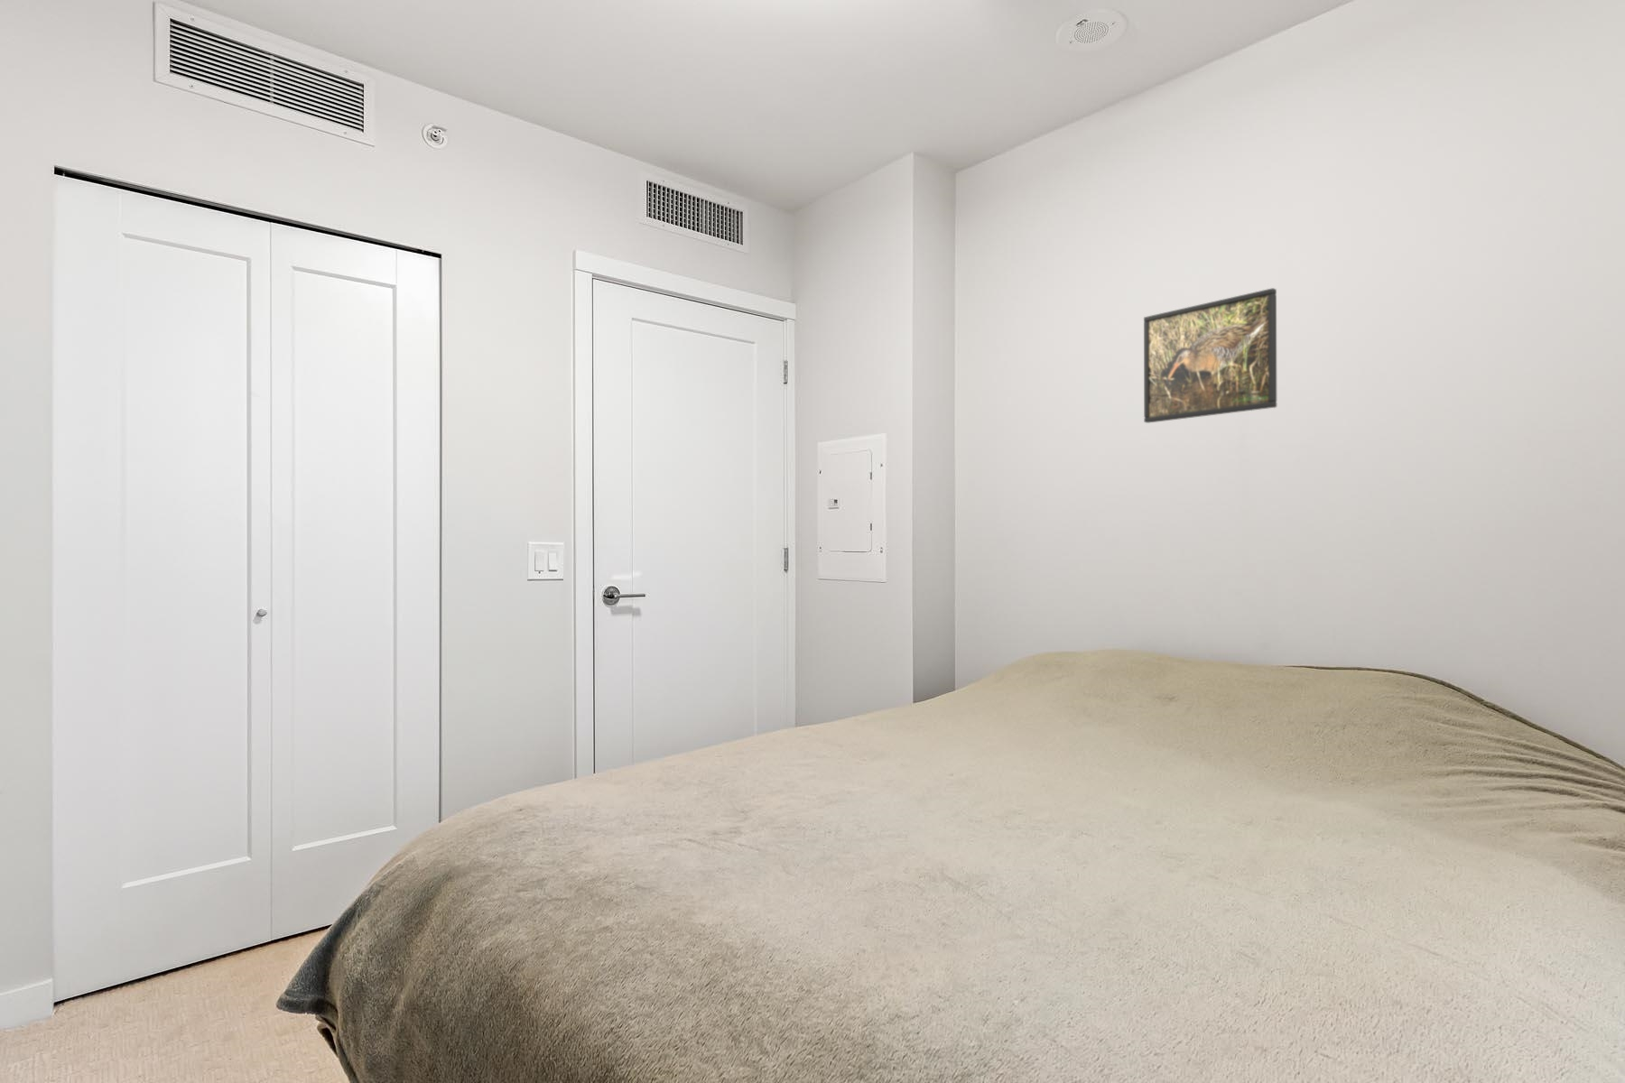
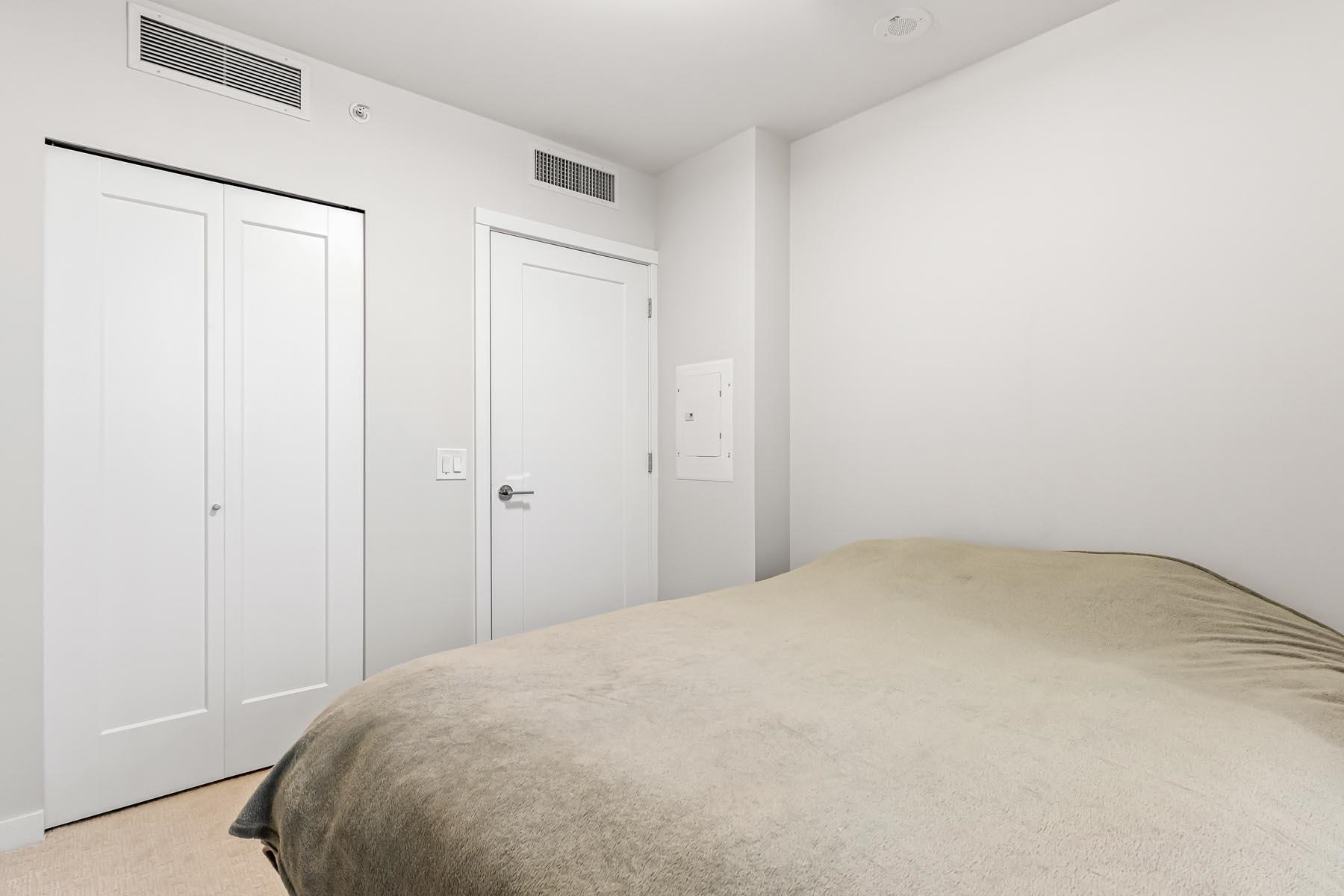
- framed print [1143,286,1278,424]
